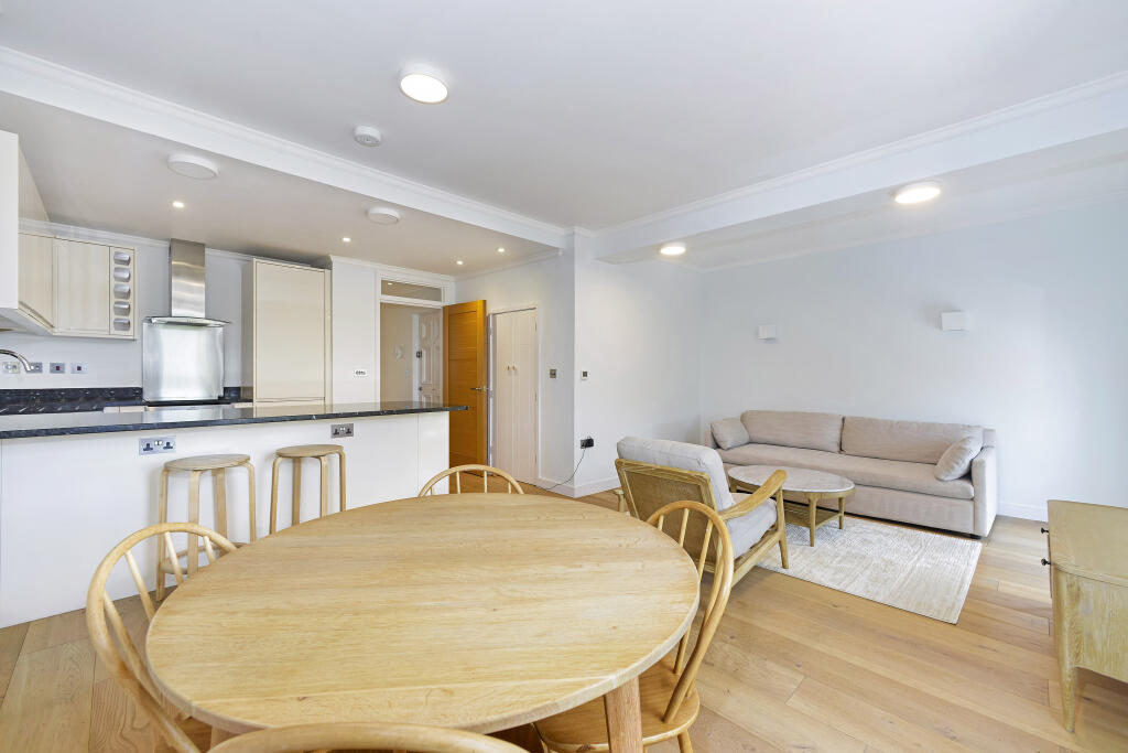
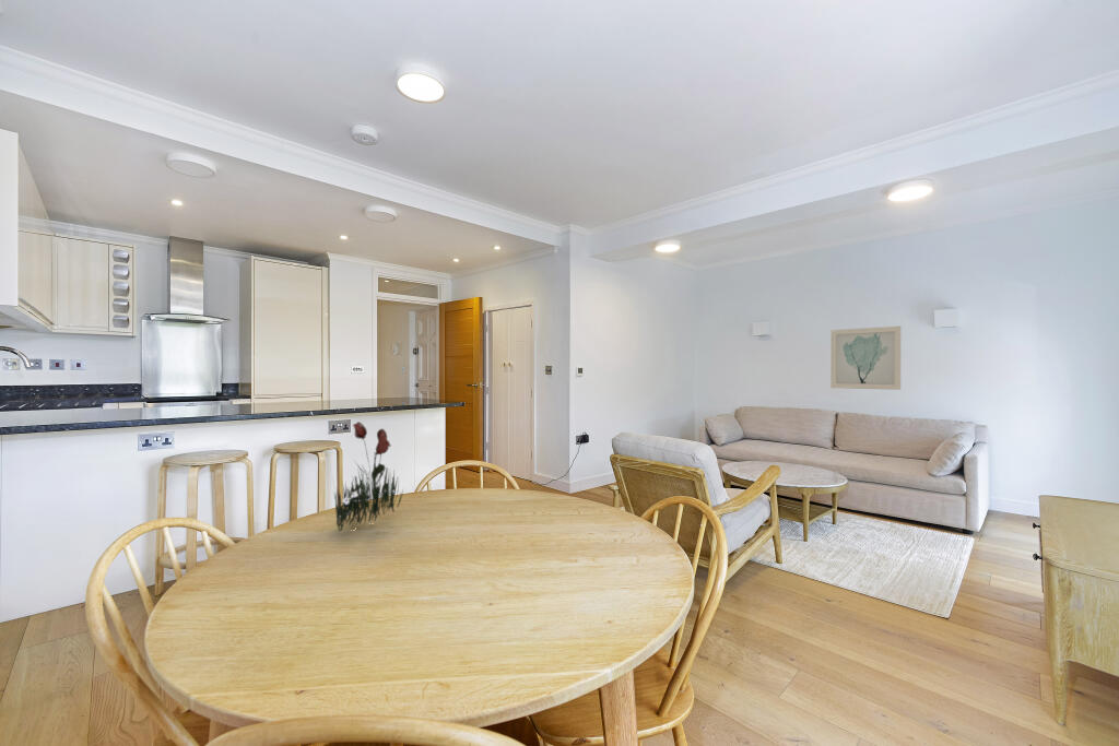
+ wall art [829,325,902,391]
+ flower [331,421,404,532]
